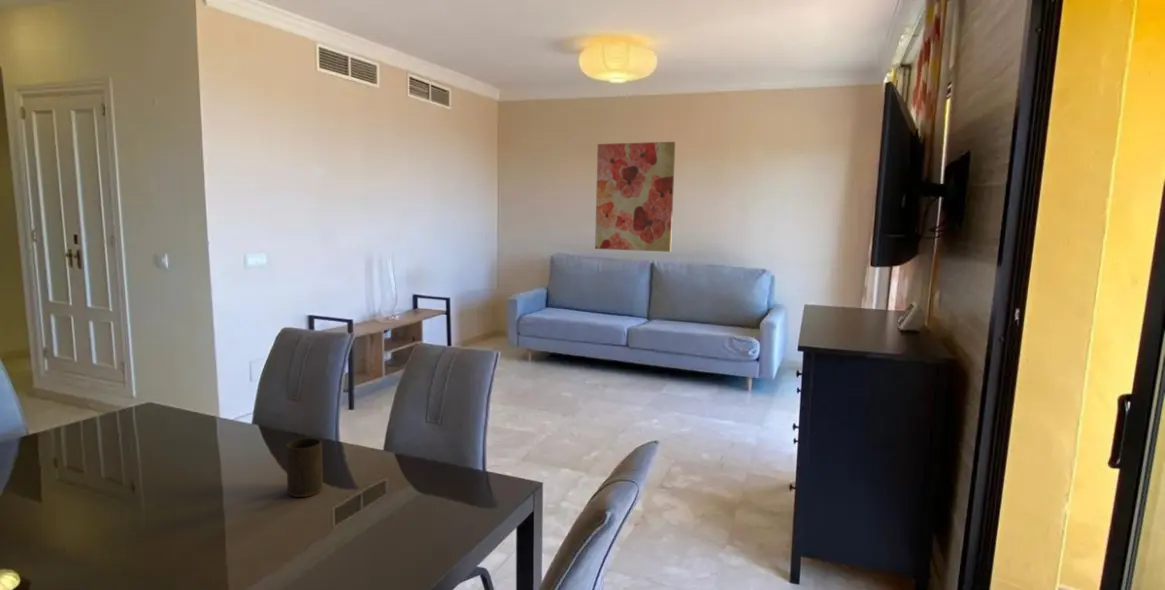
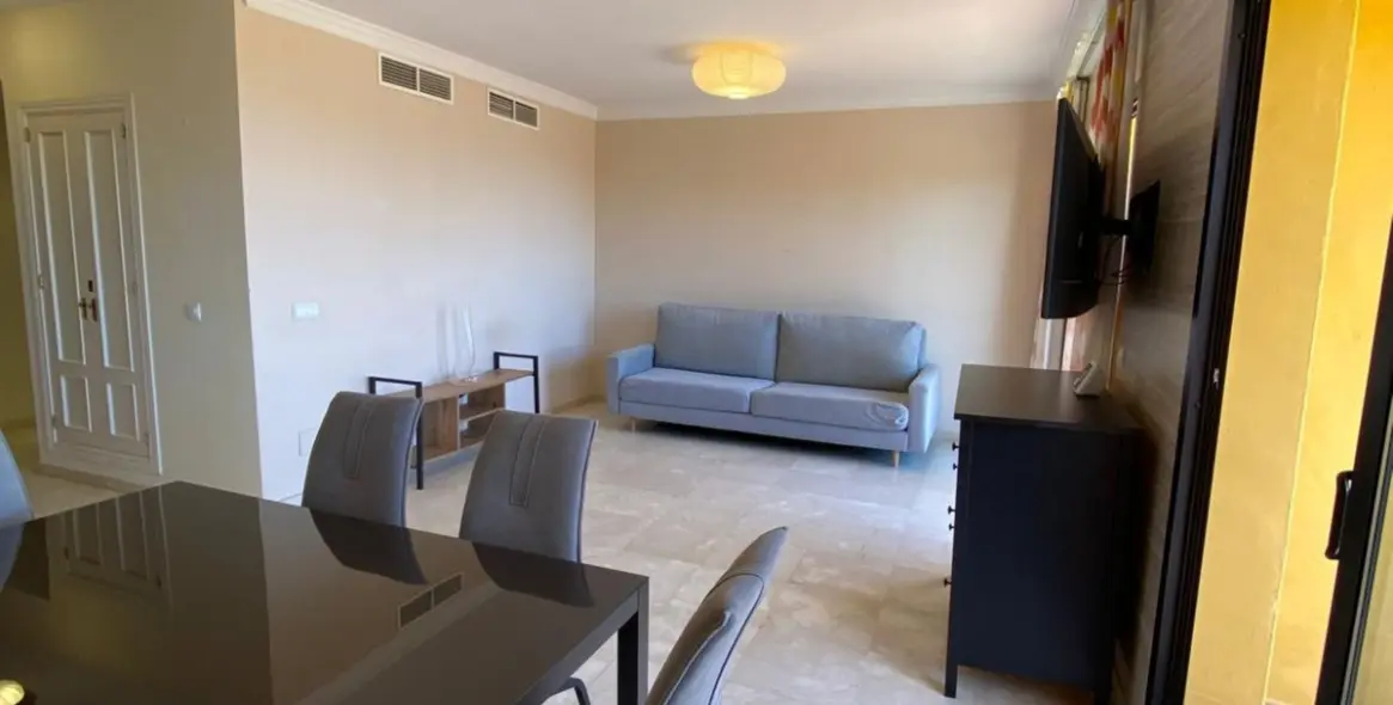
- wall art [594,141,676,253]
- cup [285,437,324,498]
